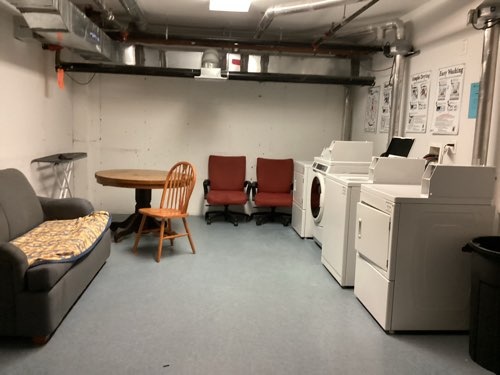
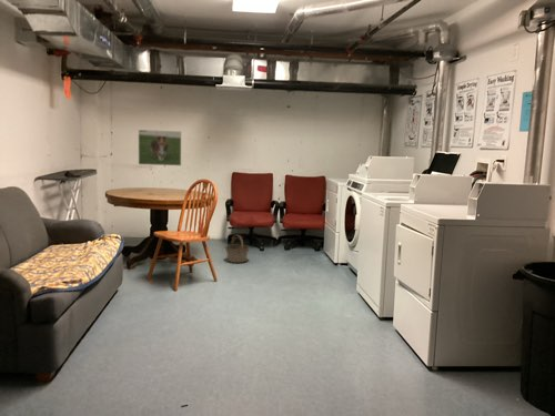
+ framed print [138,129,182,166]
+ basket [224,234,251,264]
